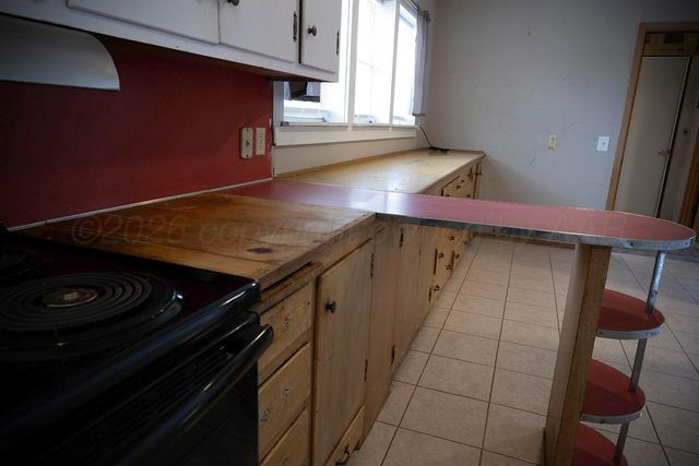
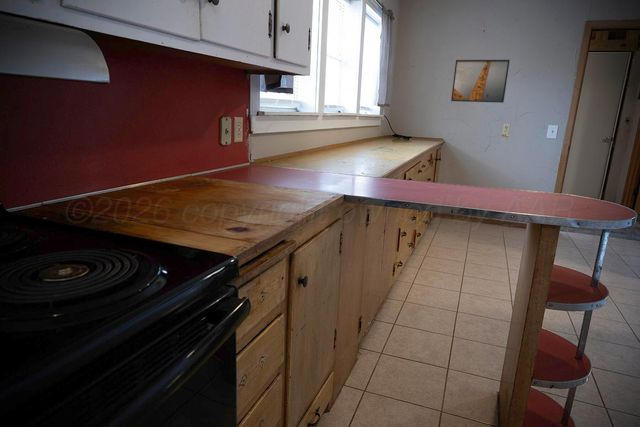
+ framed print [450,59,511,104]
